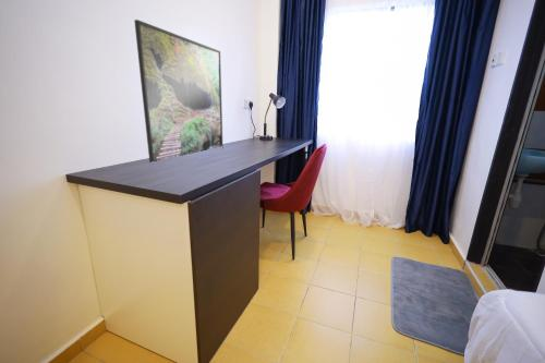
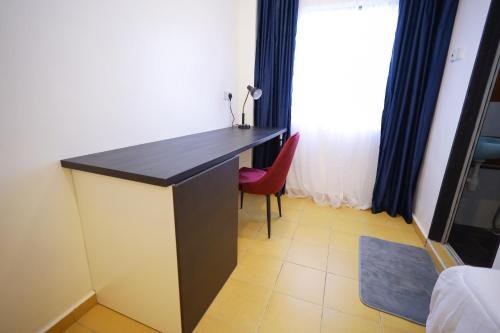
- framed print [133,19,223,164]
